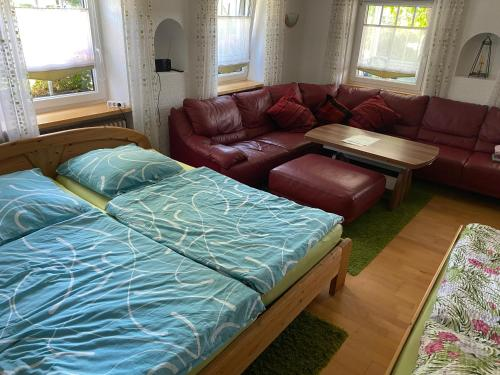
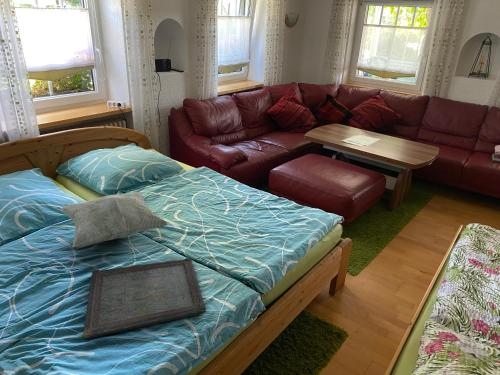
+ decorative pillow [59,191,169,248]
+ serving tray [82,257,207,339]
